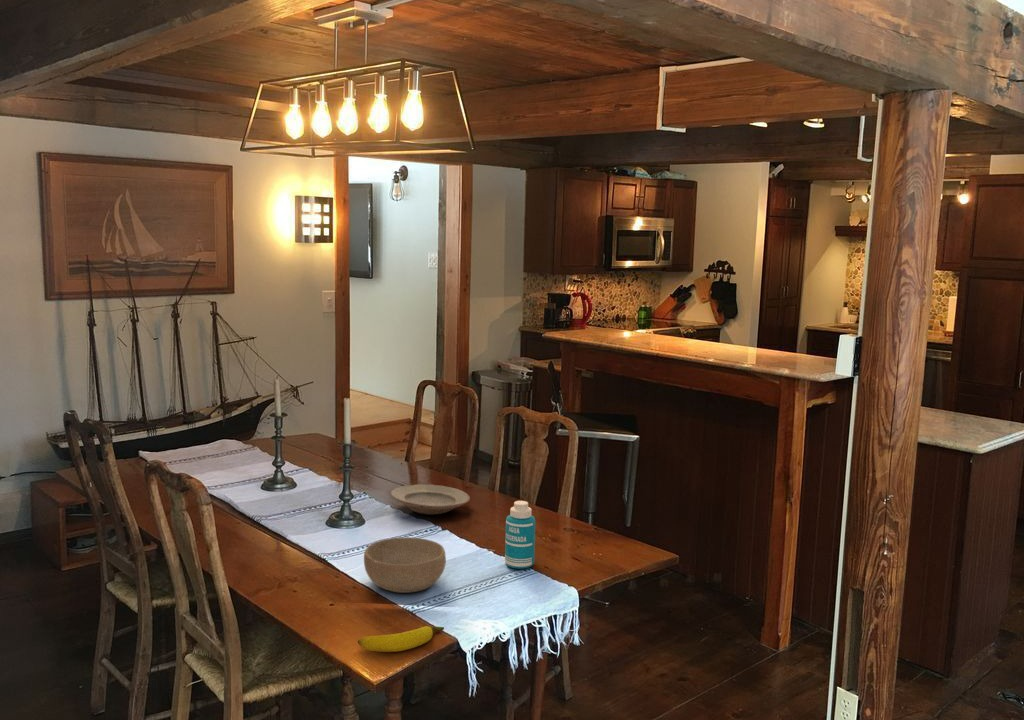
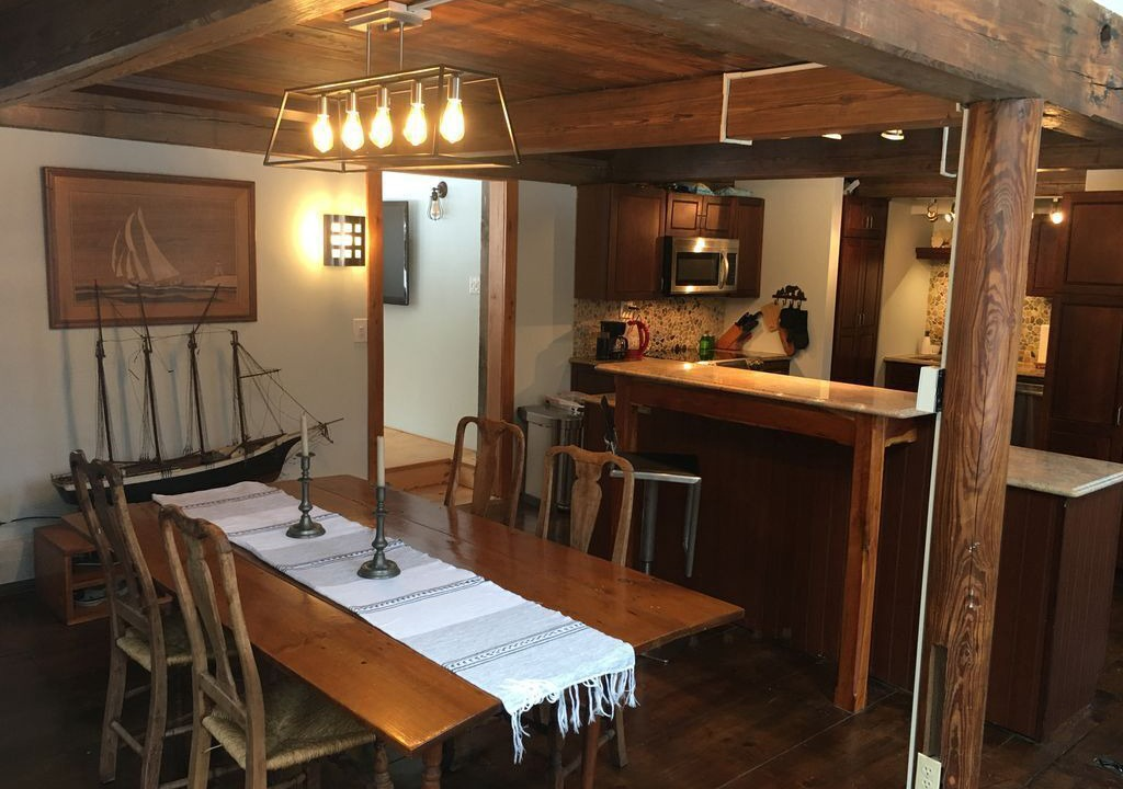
- plate [390,484,471,515]
- bottle [504,500,536,570]
- bowl [363,536,447,594]
- banana [357,625,445,653]
